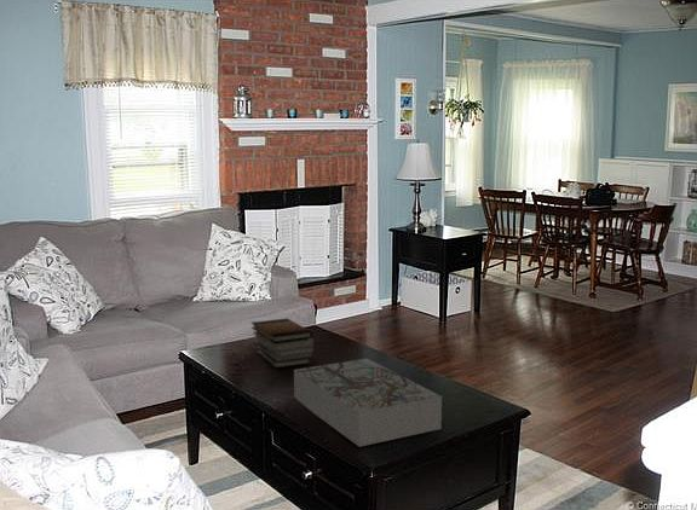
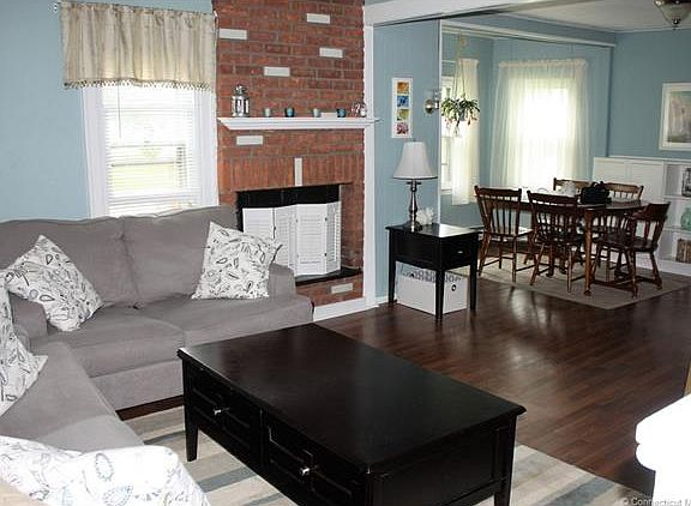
- book stack [250,317,315,369]
- board game [293,358,443,448]
